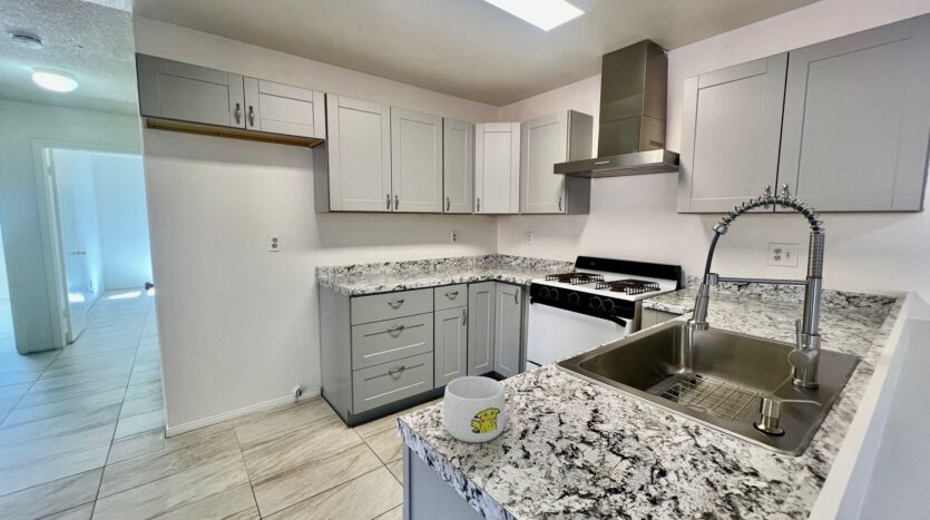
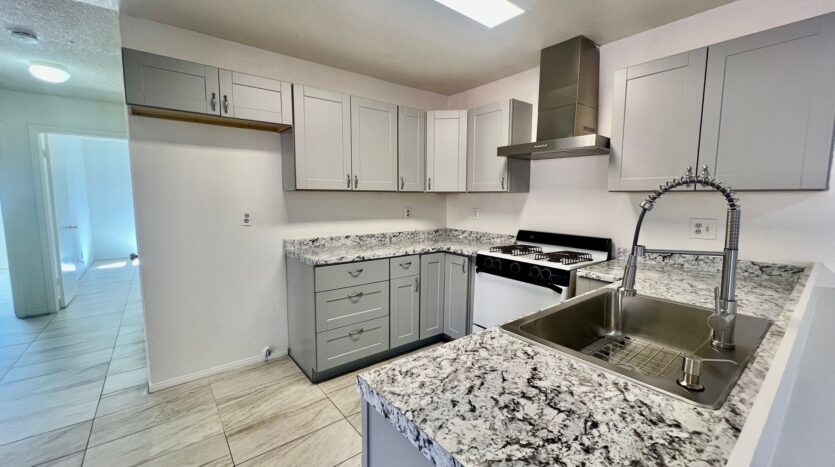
- mug [443,375,515,443]
